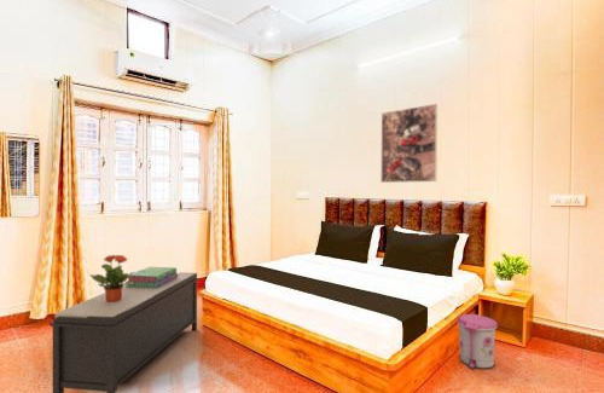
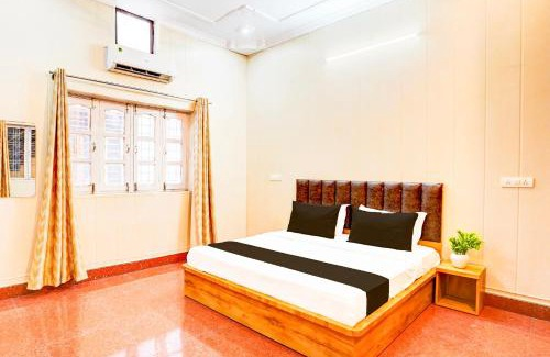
- bench [48,271,199,393]
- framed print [379,103,439,184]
- stack of books [124,266,178,288]
- potted plant [89,254,135,302]
- trash can [455,313,499,370]
